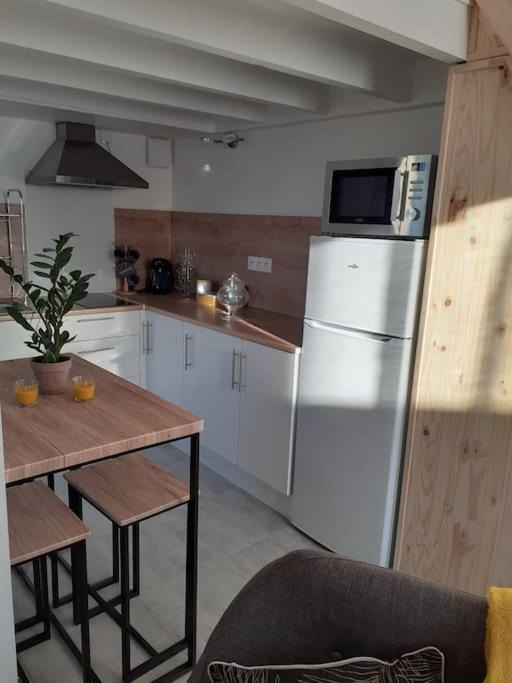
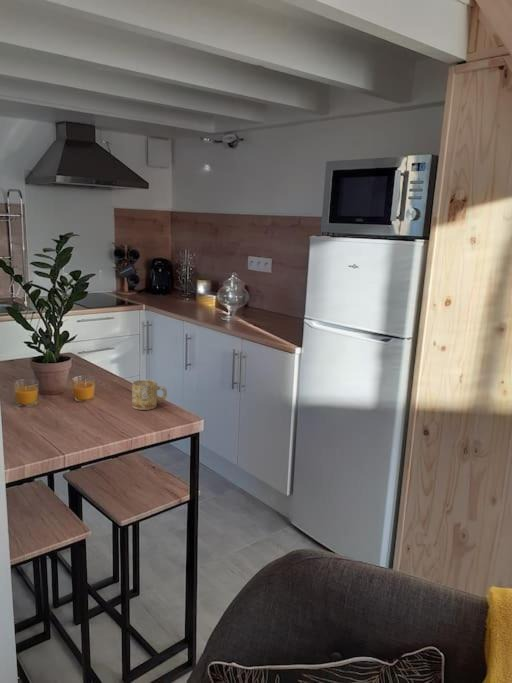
+ mug [131,379,168,411]
